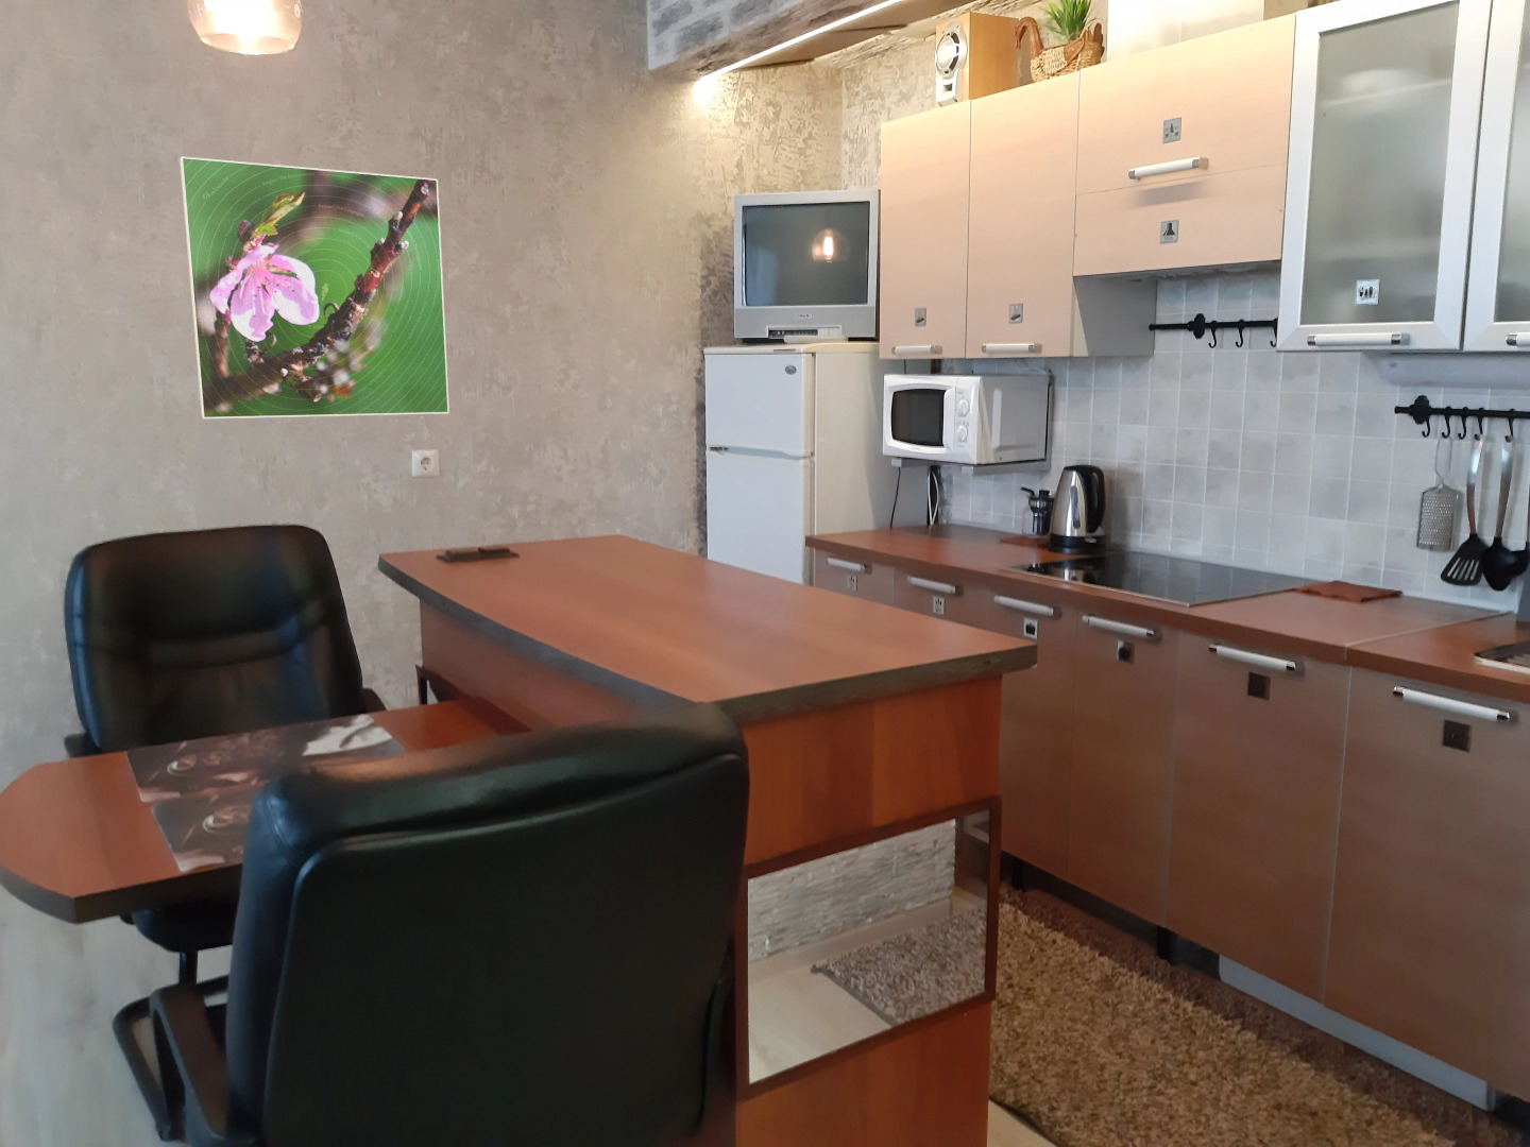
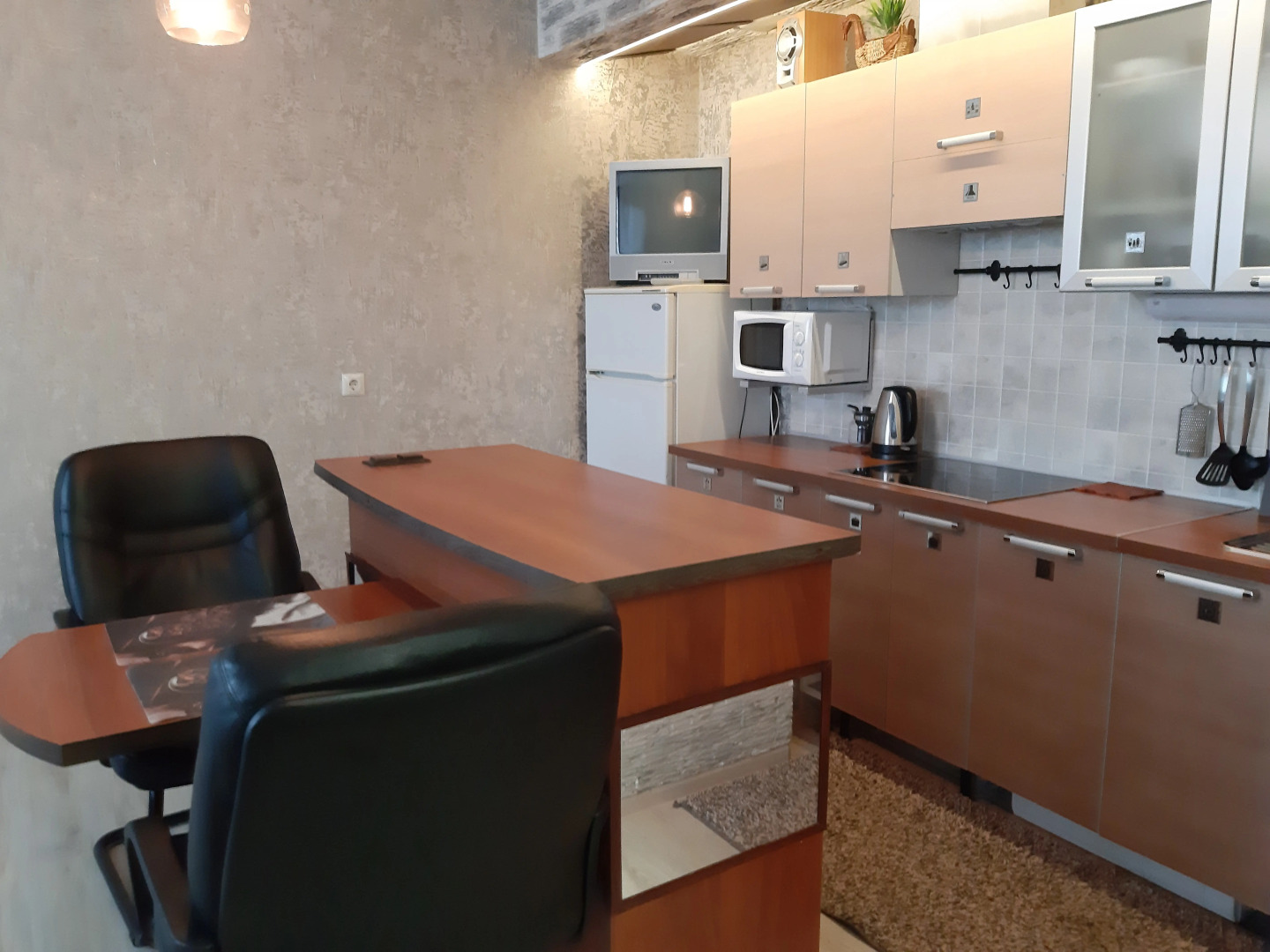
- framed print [178,157,451,419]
